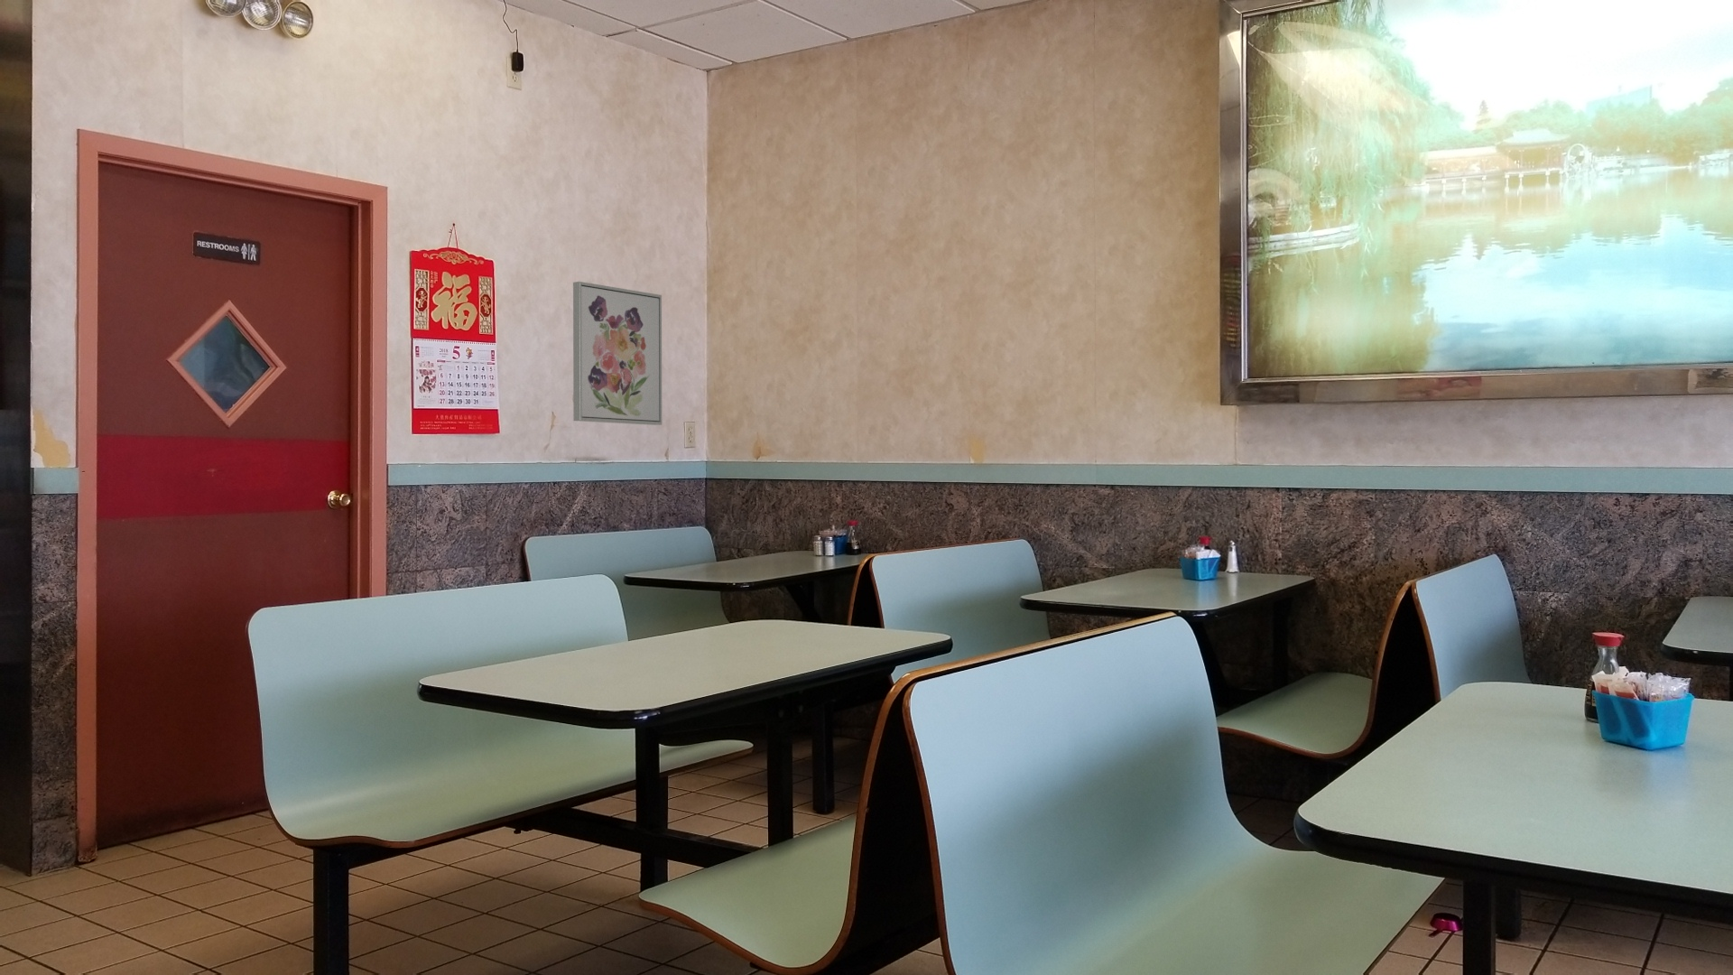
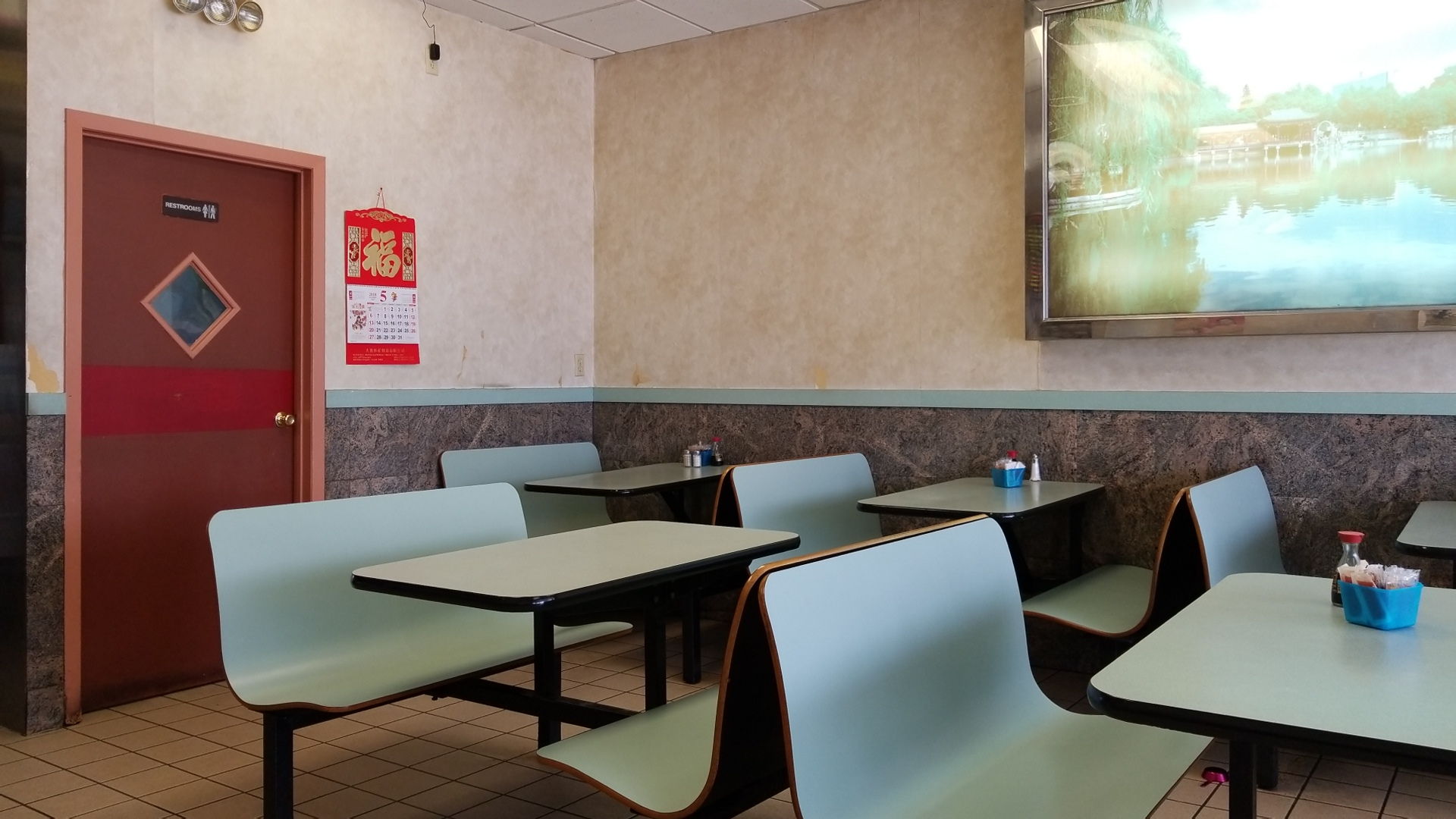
- wall art [573,281,663,426]
